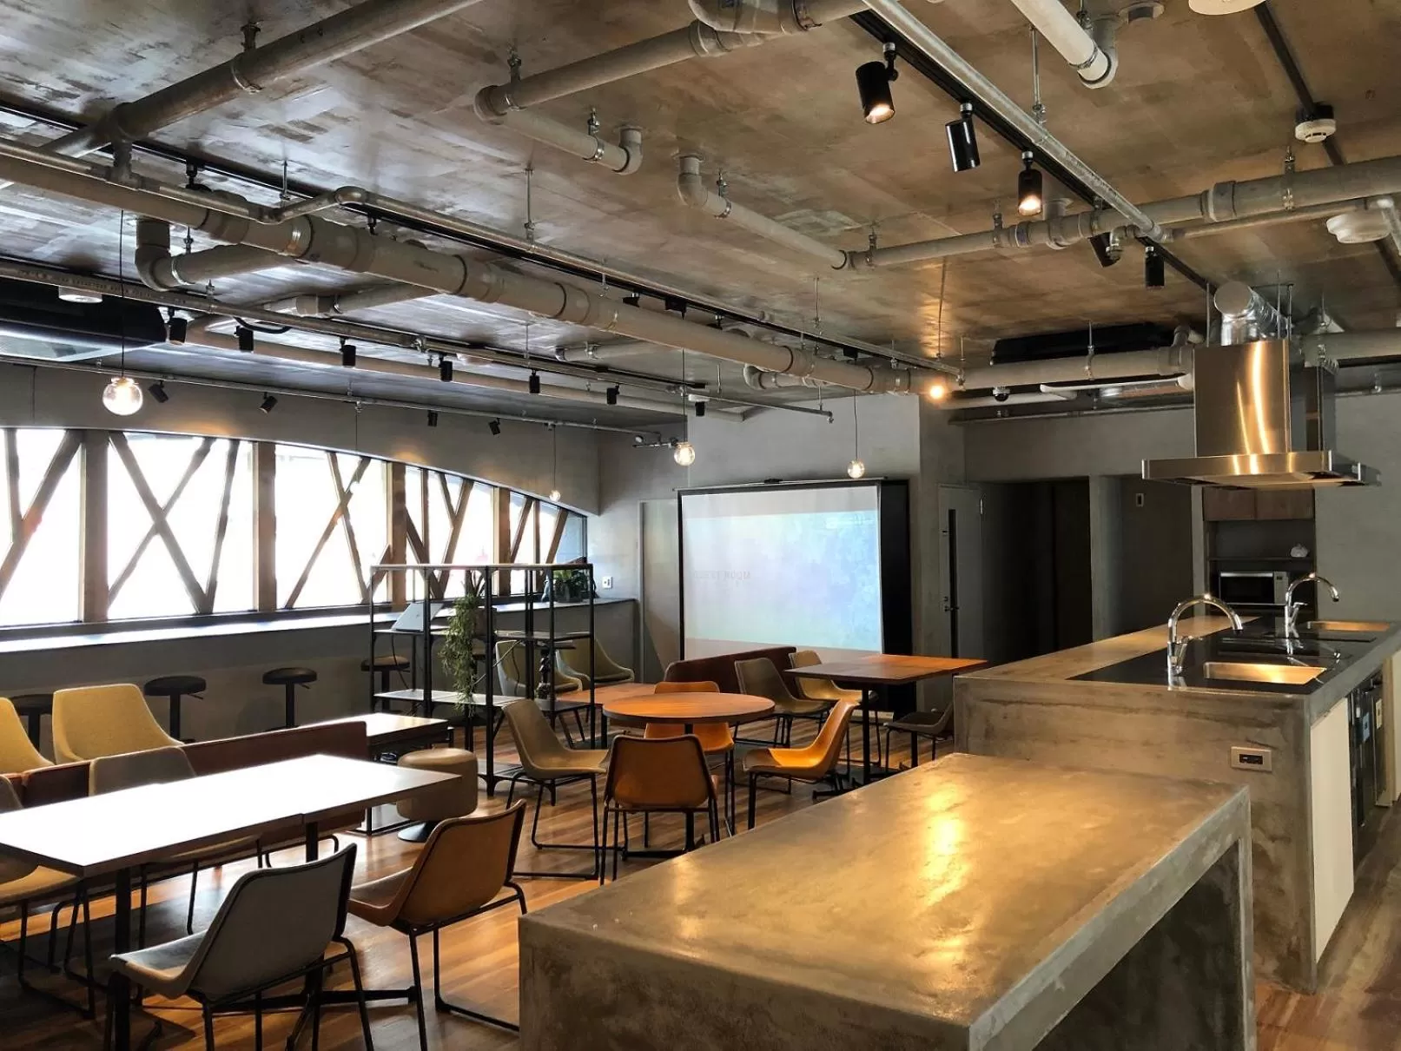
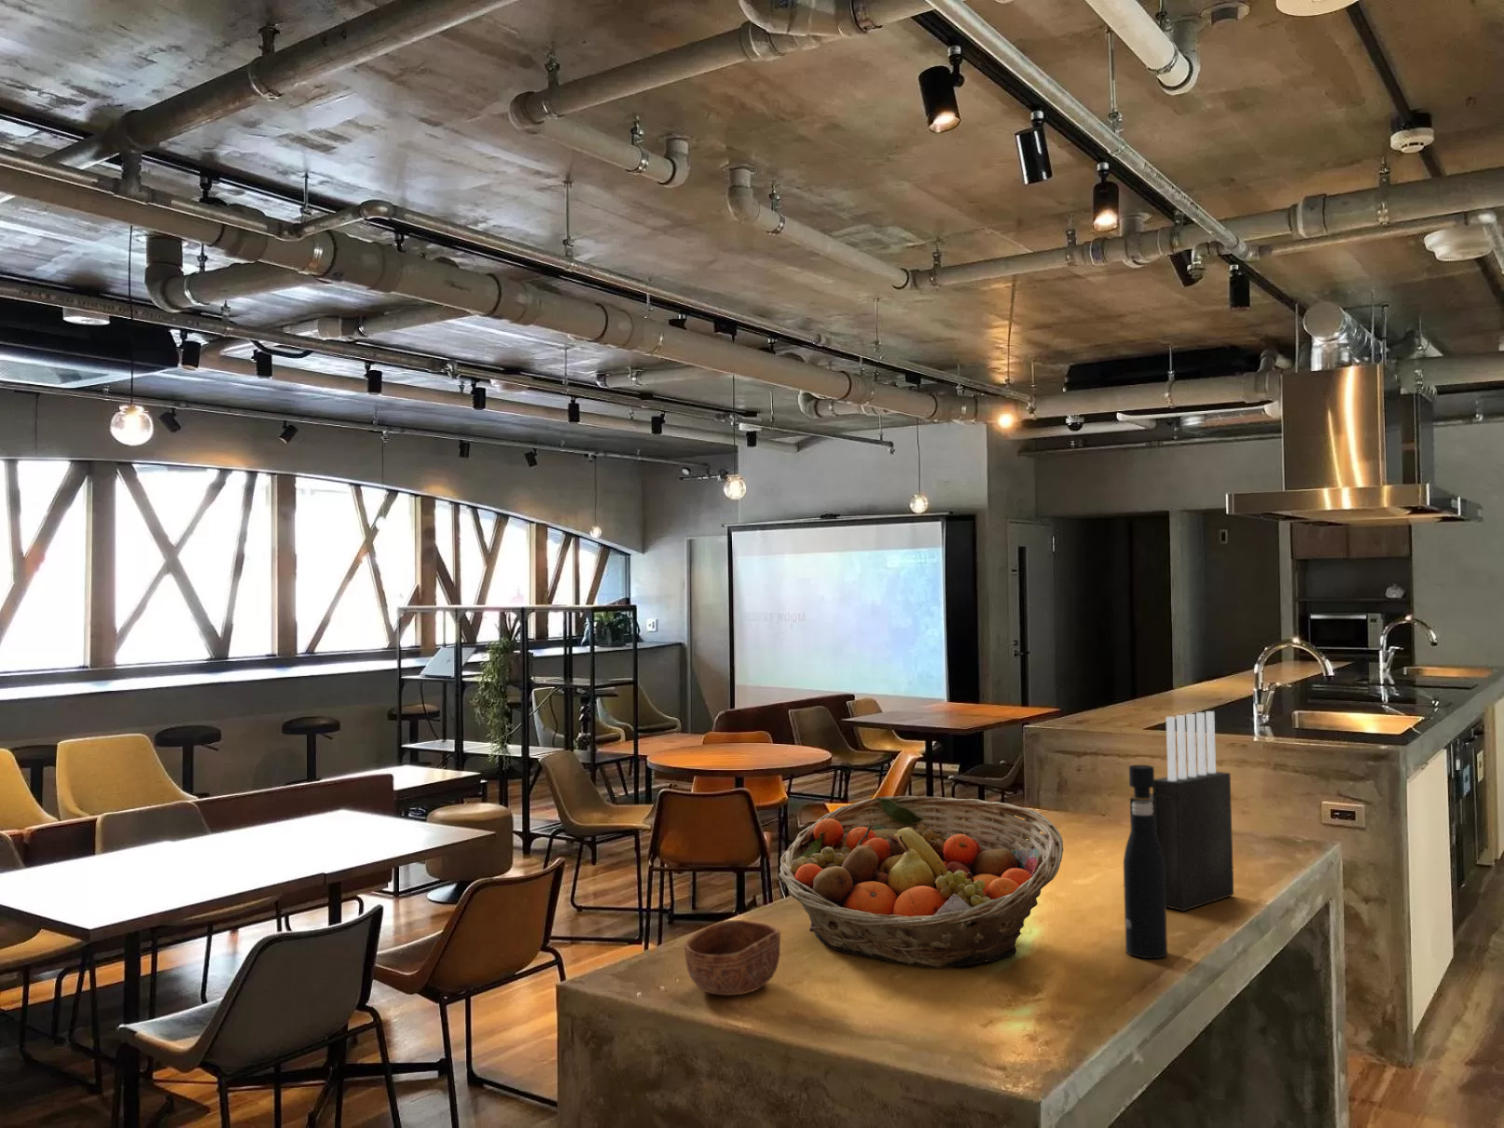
+ bowl [684,919,781,996]
+ knife block [1129,711,1235,912]
+ pepper grinder [1122,763,1169,960]
+ fruit basket [777,795,1064,968]
